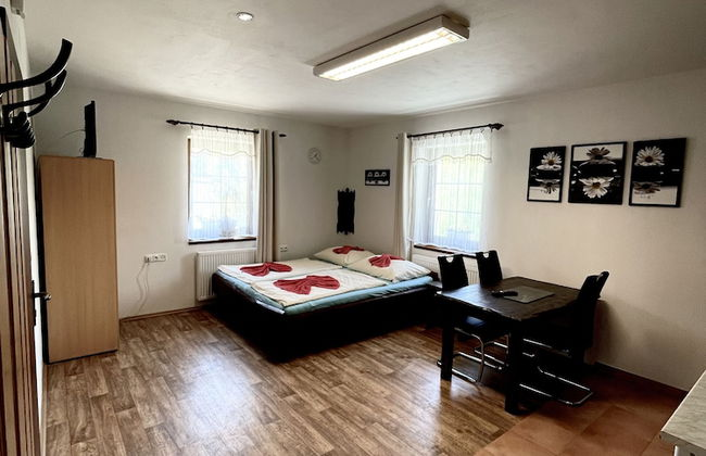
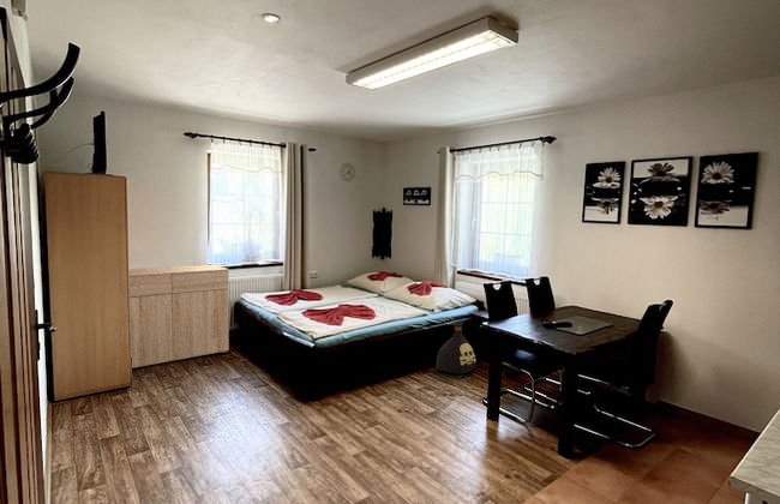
+ dresser [128,264,230,370]
+ bag [434,320,478,376]
